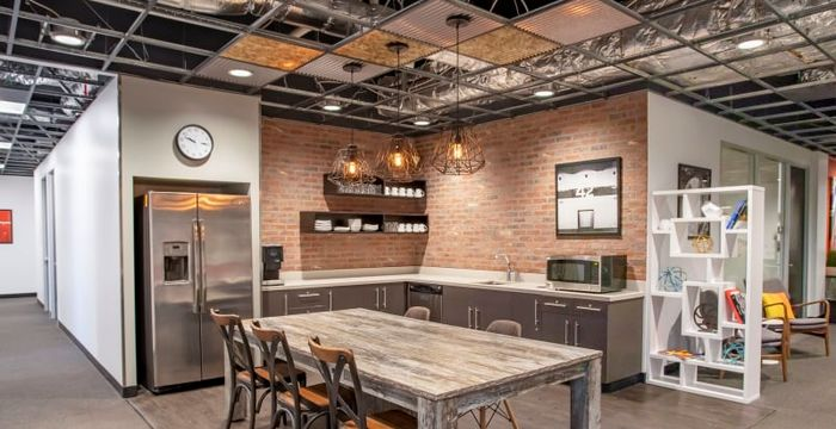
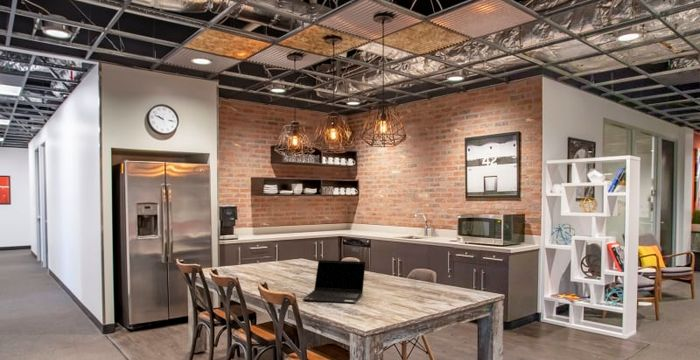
+ laptop computer [302,259,366,304]
